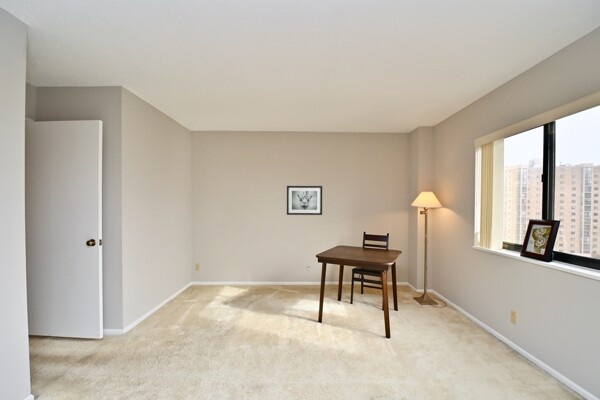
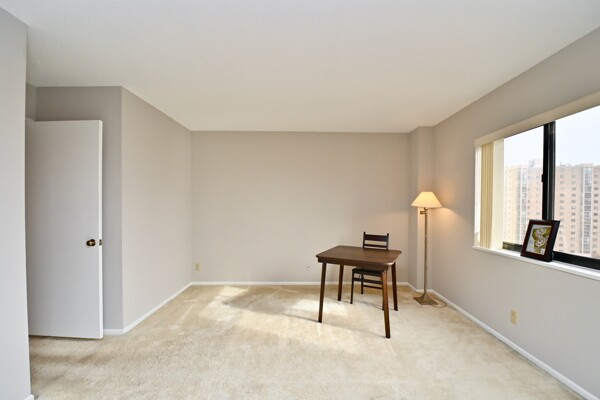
- wall art [286,185,323,216]
